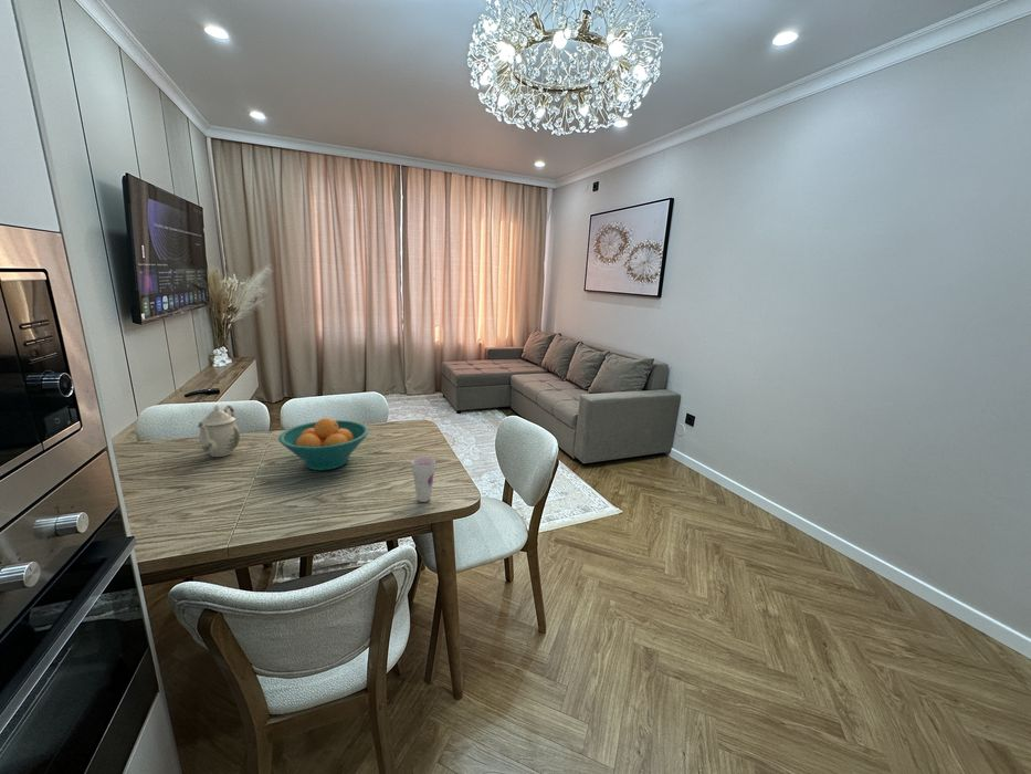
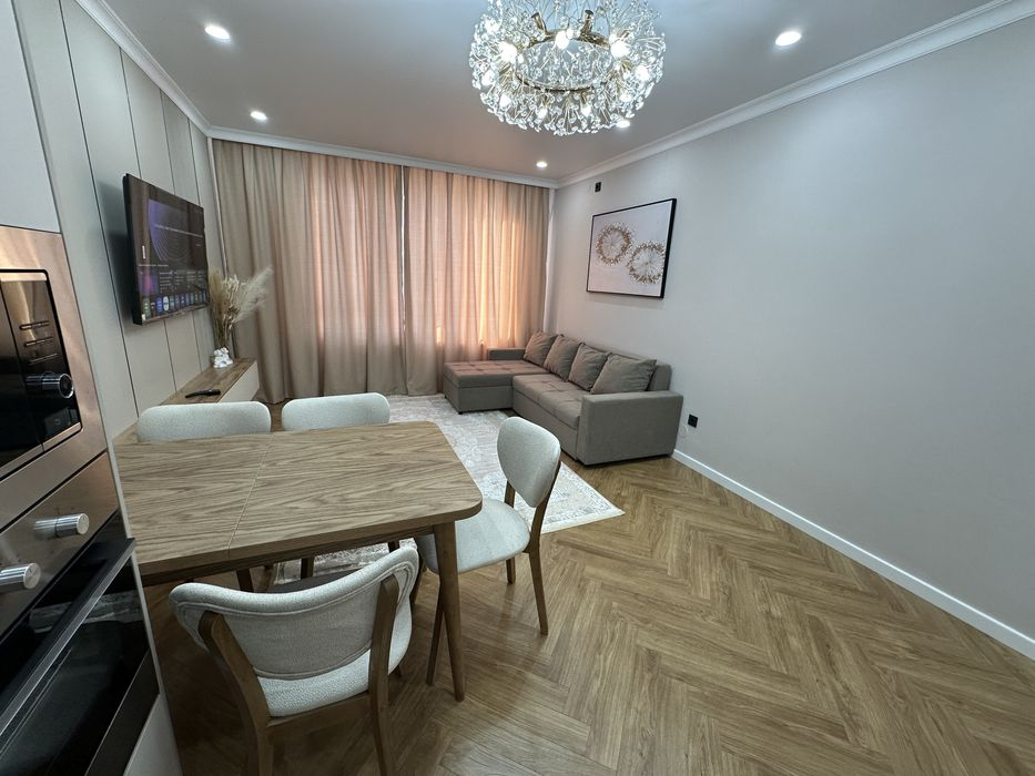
- fruit bowl [277,417,370,471]
- teapot [197,404,241,458]
- cup [410,456,436,503]
